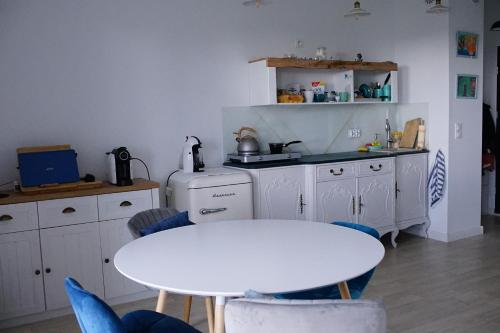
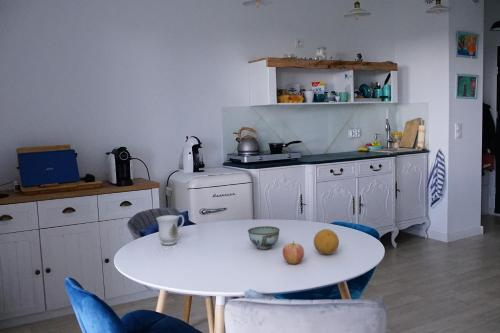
+ fruit [281,240,305,265]
+ mug [155,214,185,246]
+ bowl [247,225,281,251]
+ fruit [313,228,340,256]
